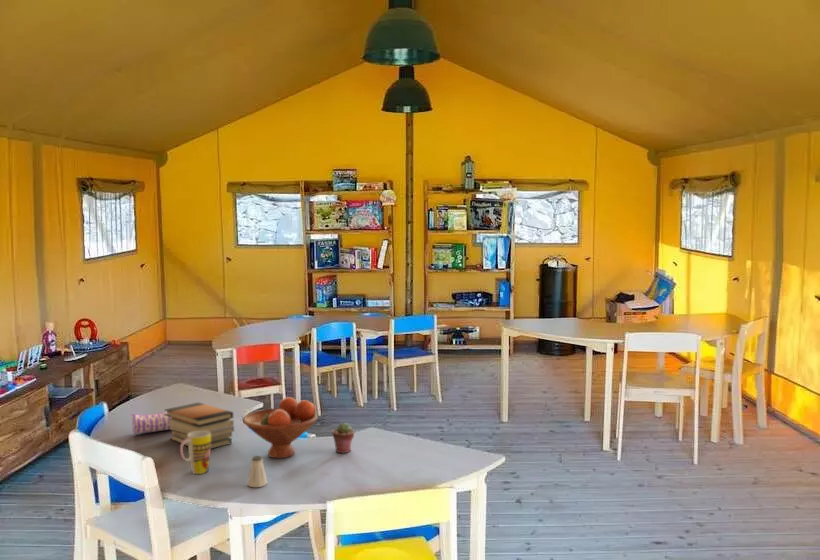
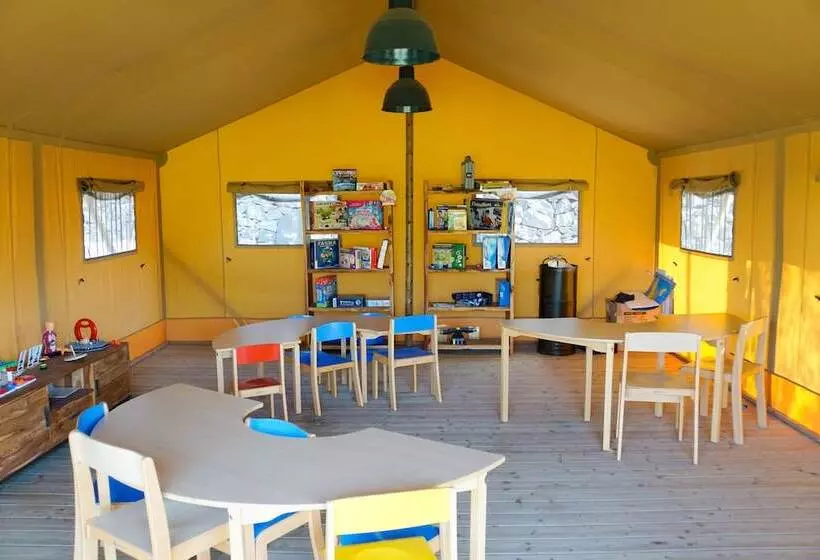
- book stack [163,401,235,450]
- potted succulent [332,422,355,454]
- saltshaker [247,455,268,488]
- mug [179,431,212,475]
- pencil case [130,411,172,435]
- fruit bowl [242,396,319,459]
